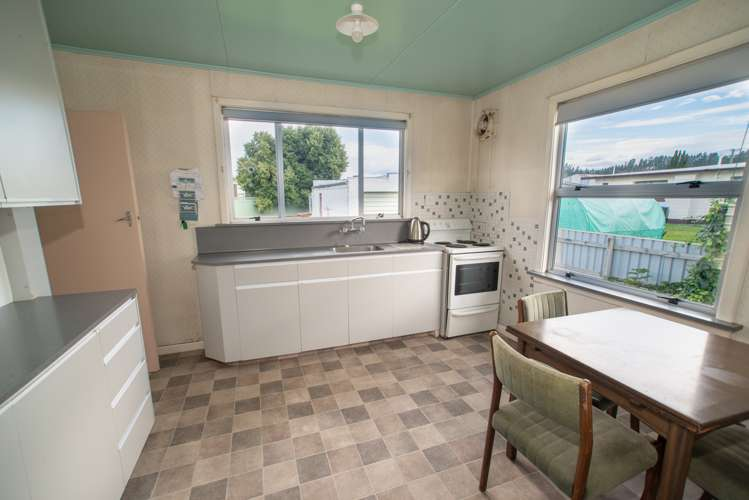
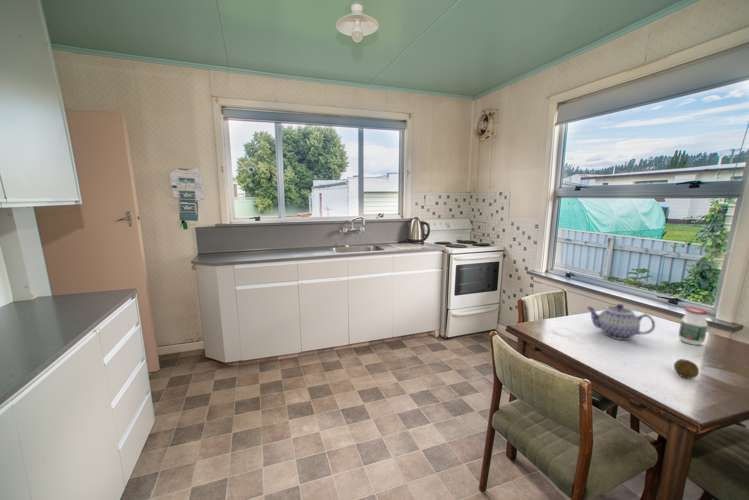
+ fruit [673,358,700,380]
+ teapot [586,303,656,341]
+ jar [678,306,710,346]
